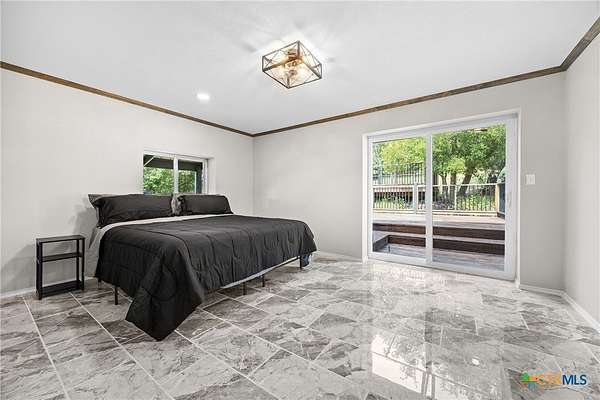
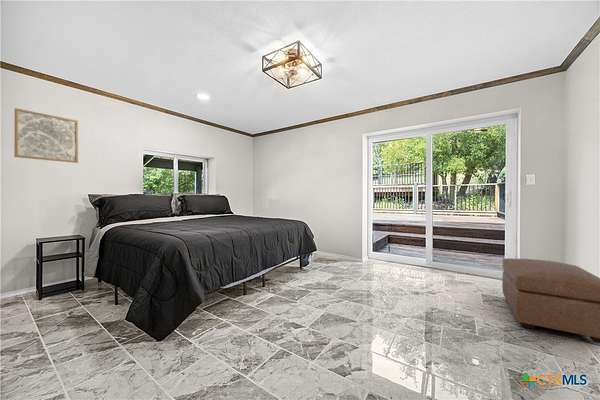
+ ottoman [501,257,600,344]
+ wall art [13,107,79,164]
